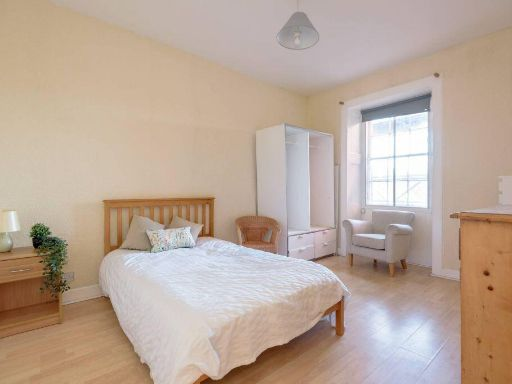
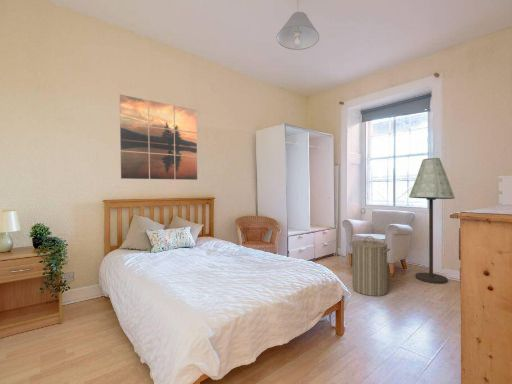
+ wall art [119,94,198,181]
+ laundry hamper [349,235,391,297]
+ floor lamp [408,157,456,285]
